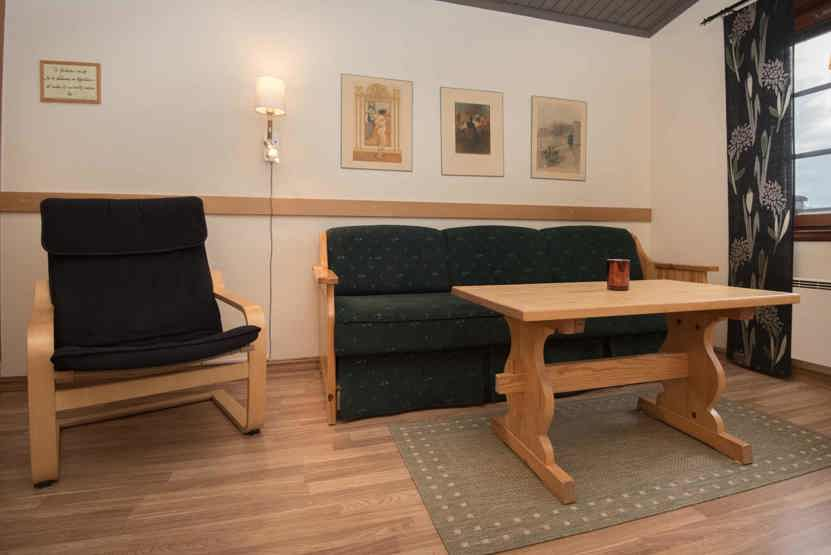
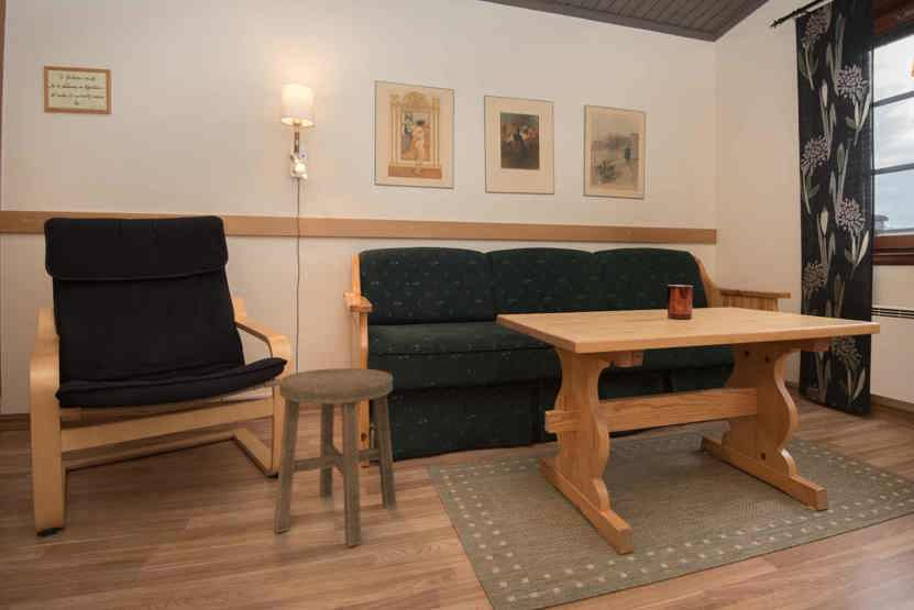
+ stool [273,367,397,547]
